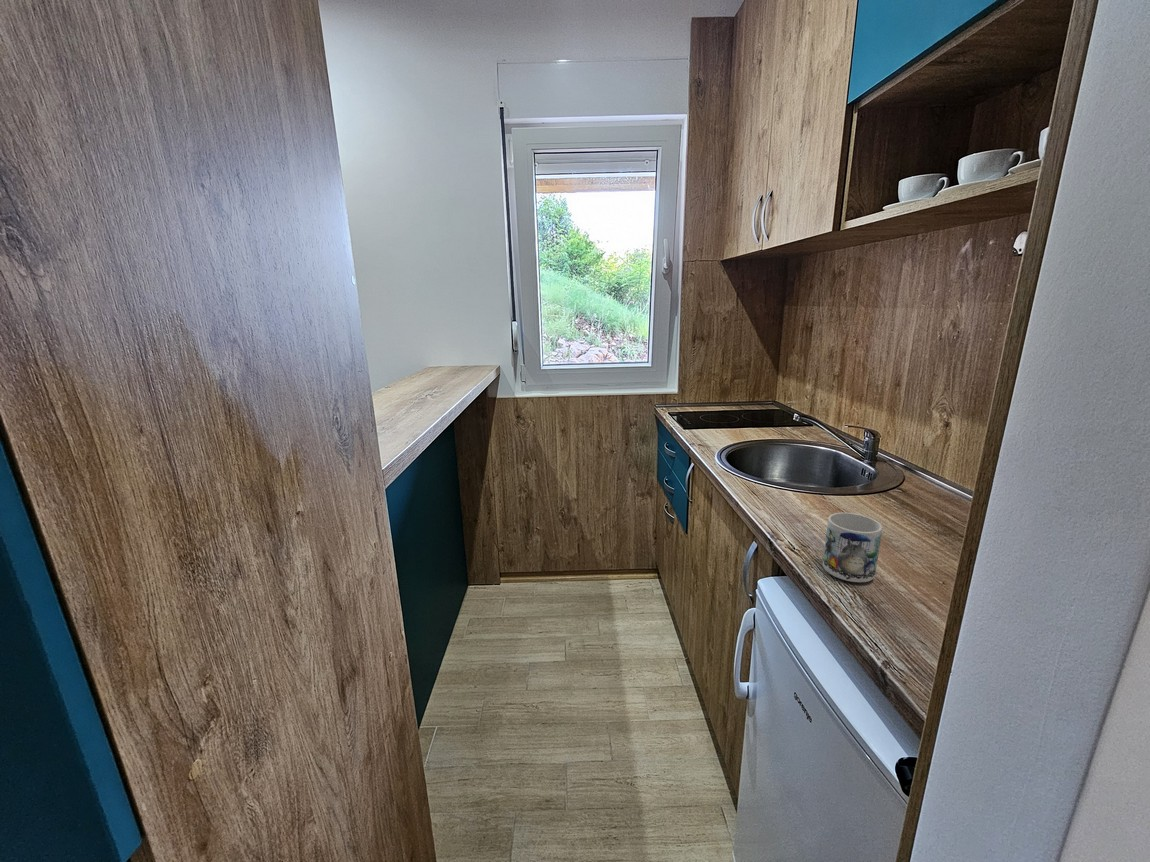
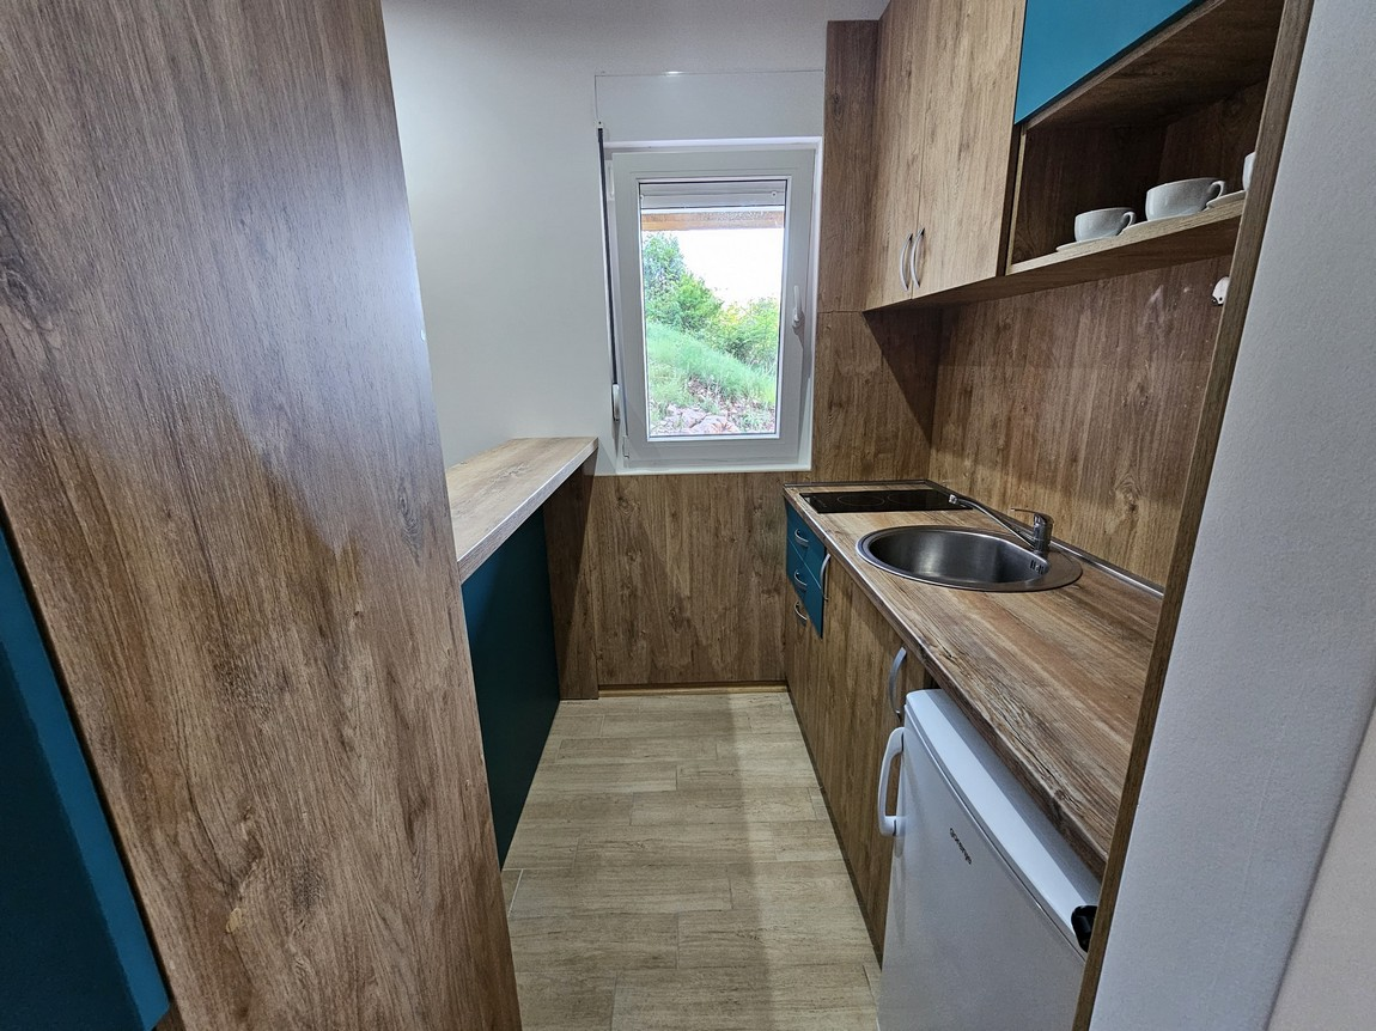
- mug [822,512,883,583]
